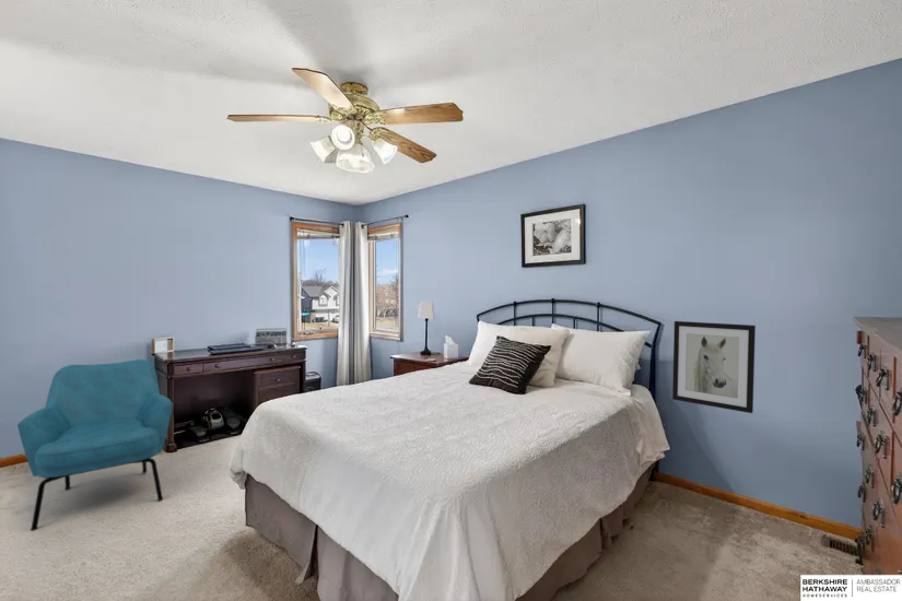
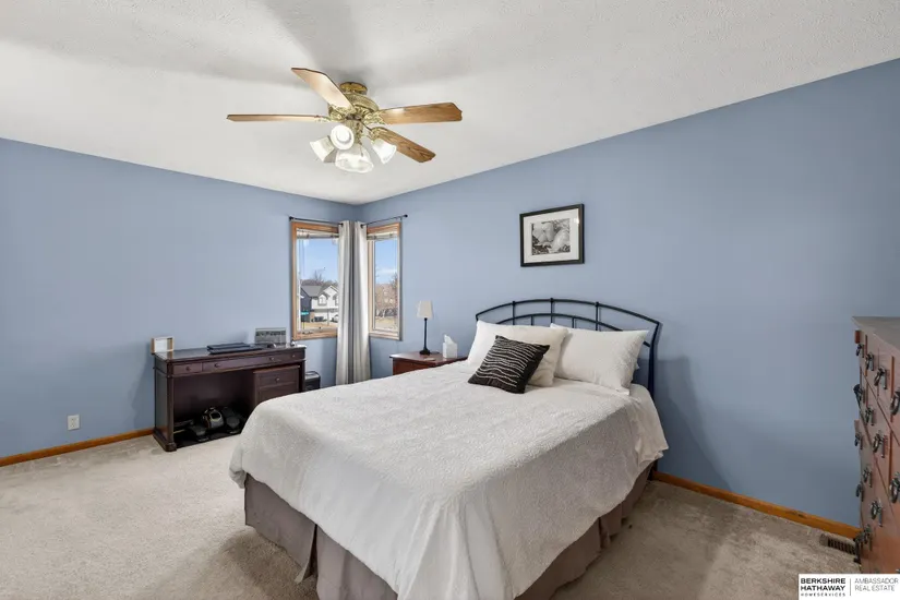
- wall art [671,320,757,414]
- armchair [16,358,174,532]
